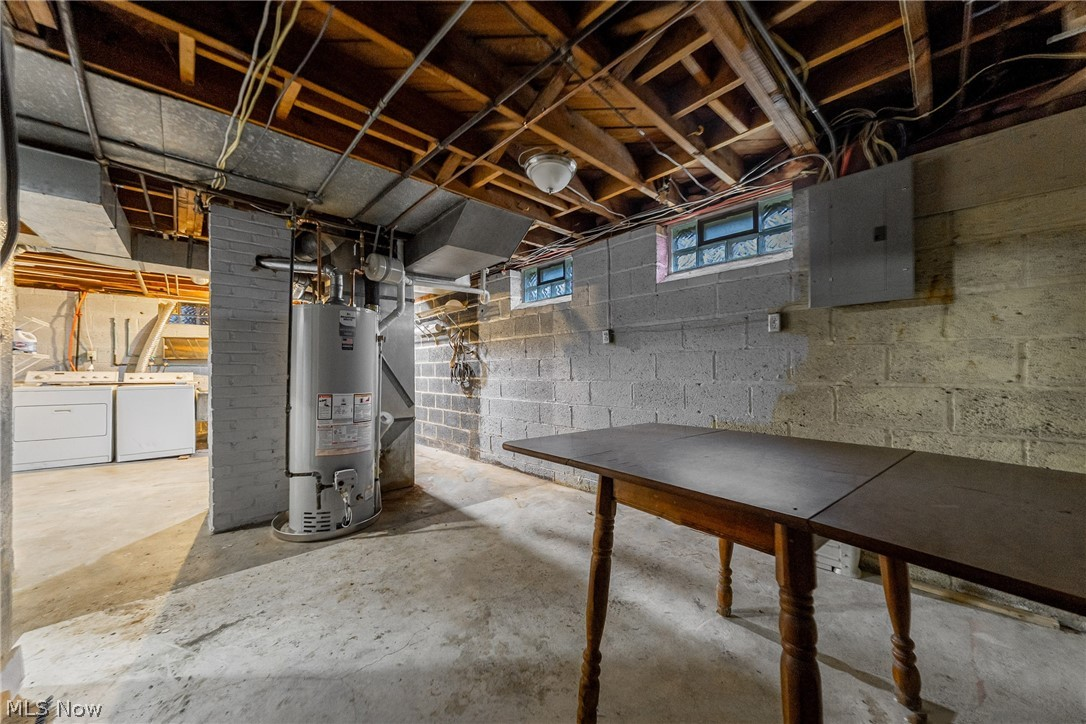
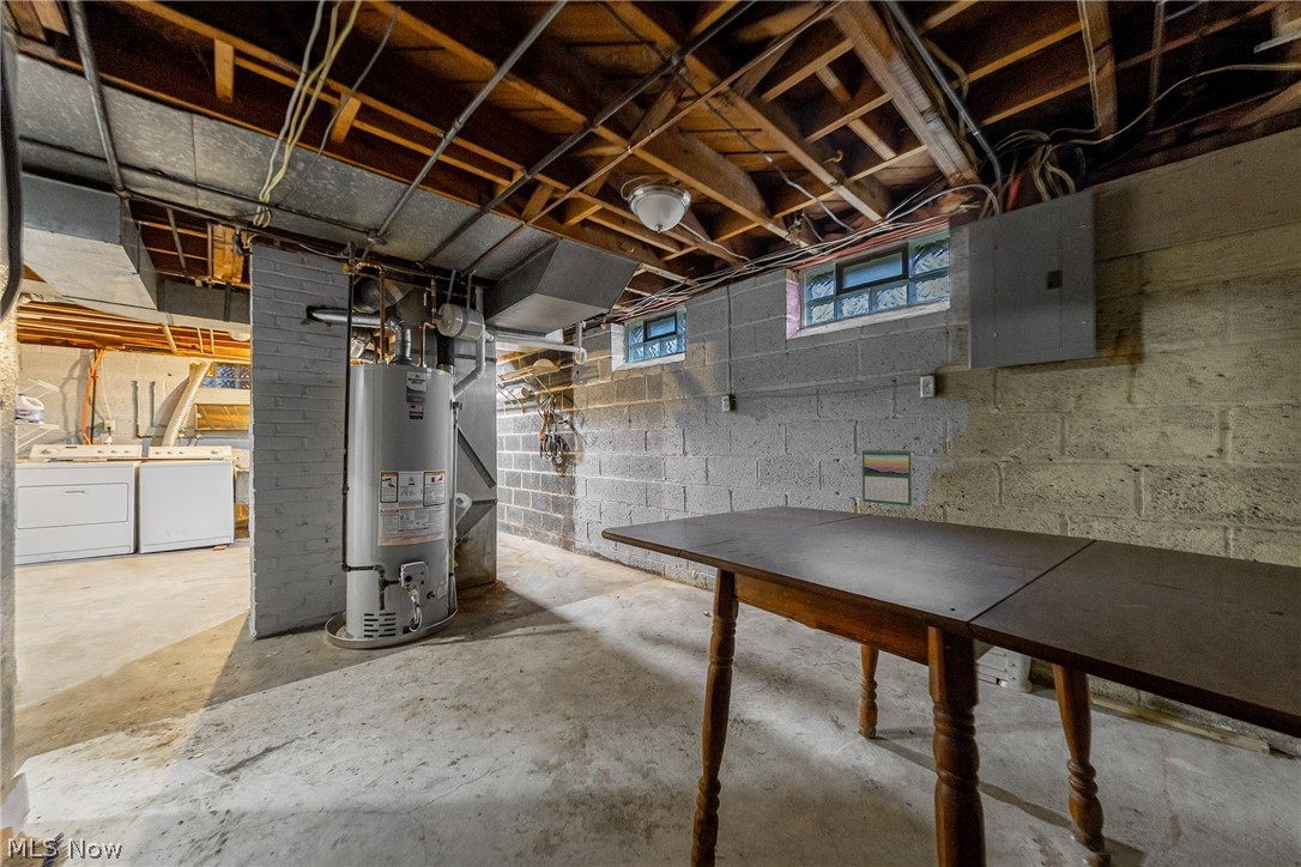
+ calendar [861,447,913,508]
